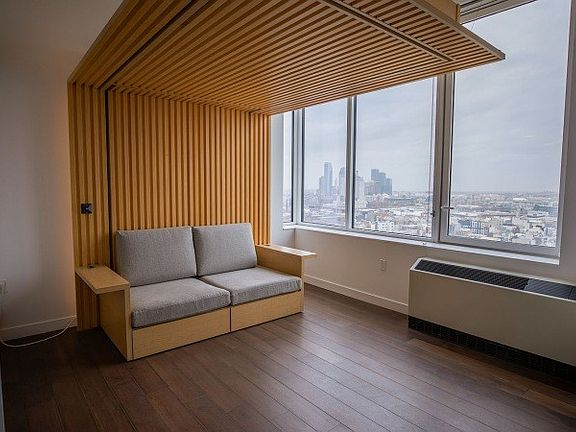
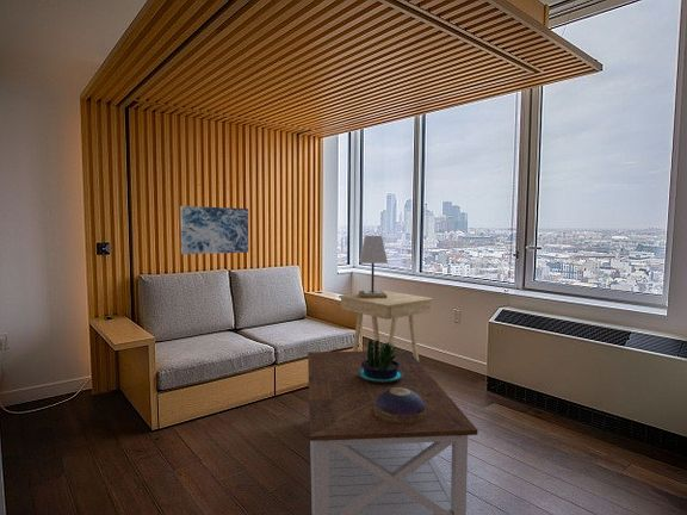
+ side table [338,290,434,362]
+ potted plant [358,339,403,383]
+ decorative bowl [373,387,427,423]
+ wall art [179,205,249,255]
+ coffee table [307,349,479,515]
+ lamp [358,235,389,298]
